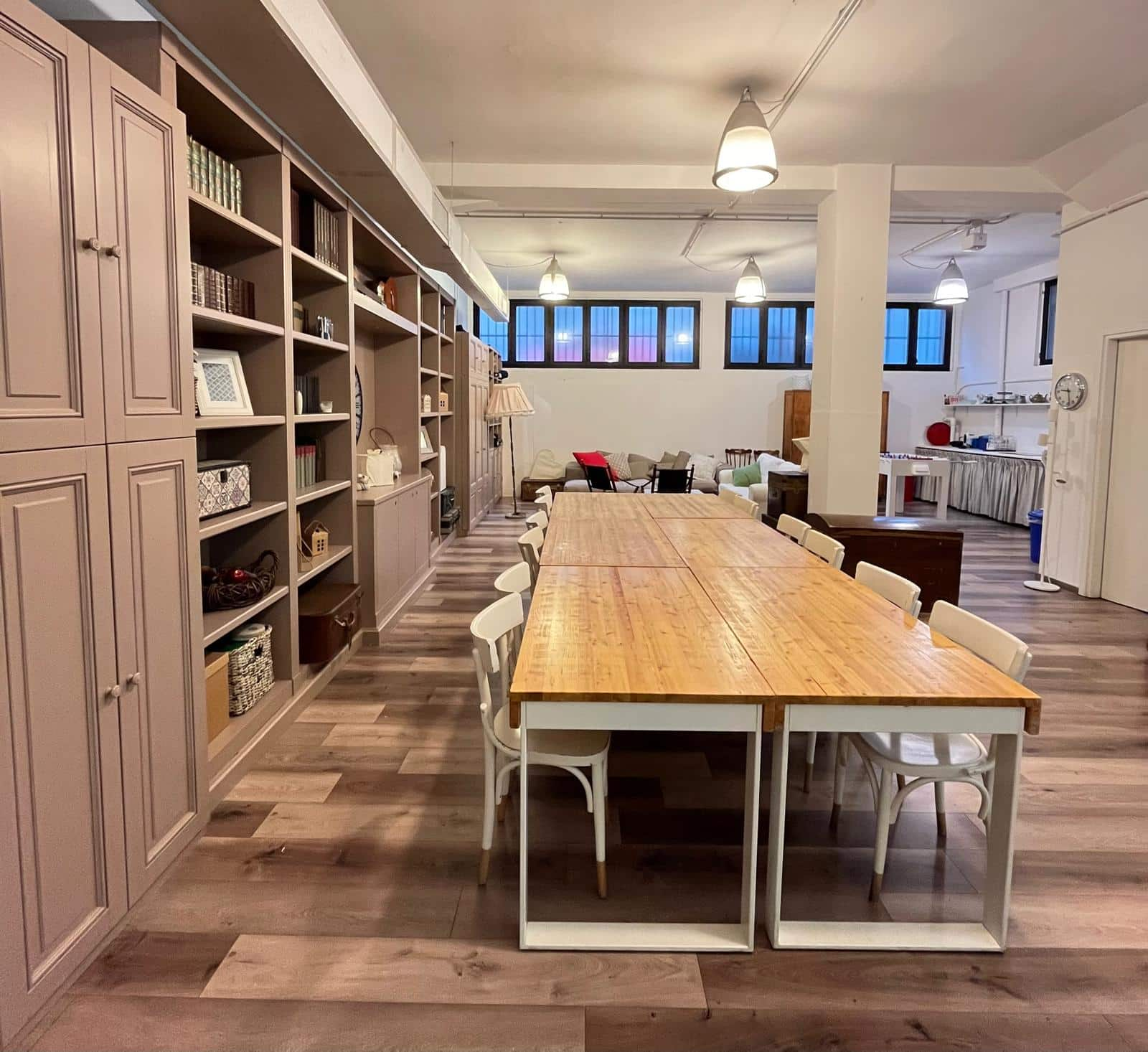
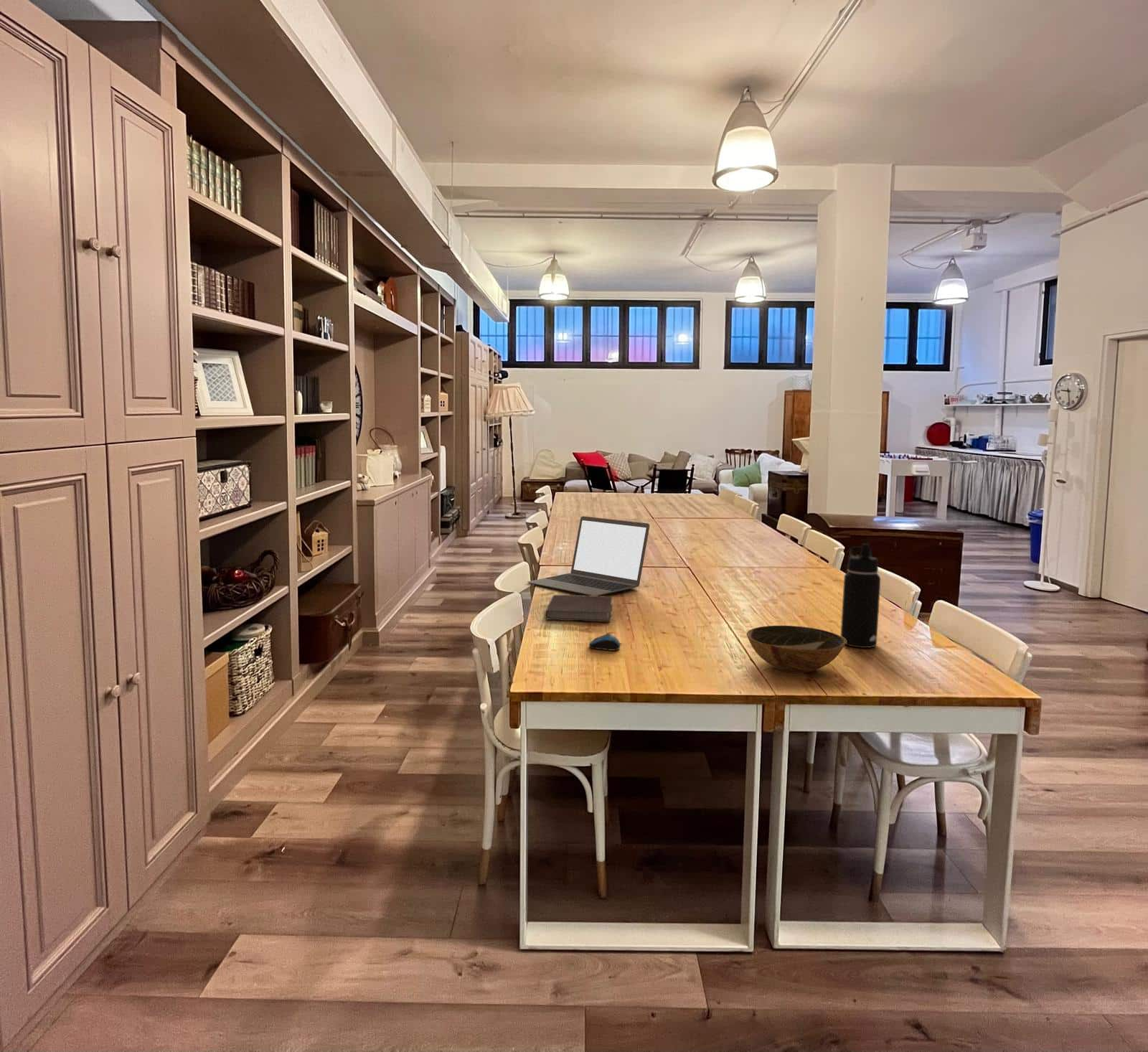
+ computer mouse [588,633,621,652]
+ notebook [544,593,613,623]
+ laptop [527,515,650,596]
+ water bottle [840,543,881,649]
+ bowl [745,625,846,674]
